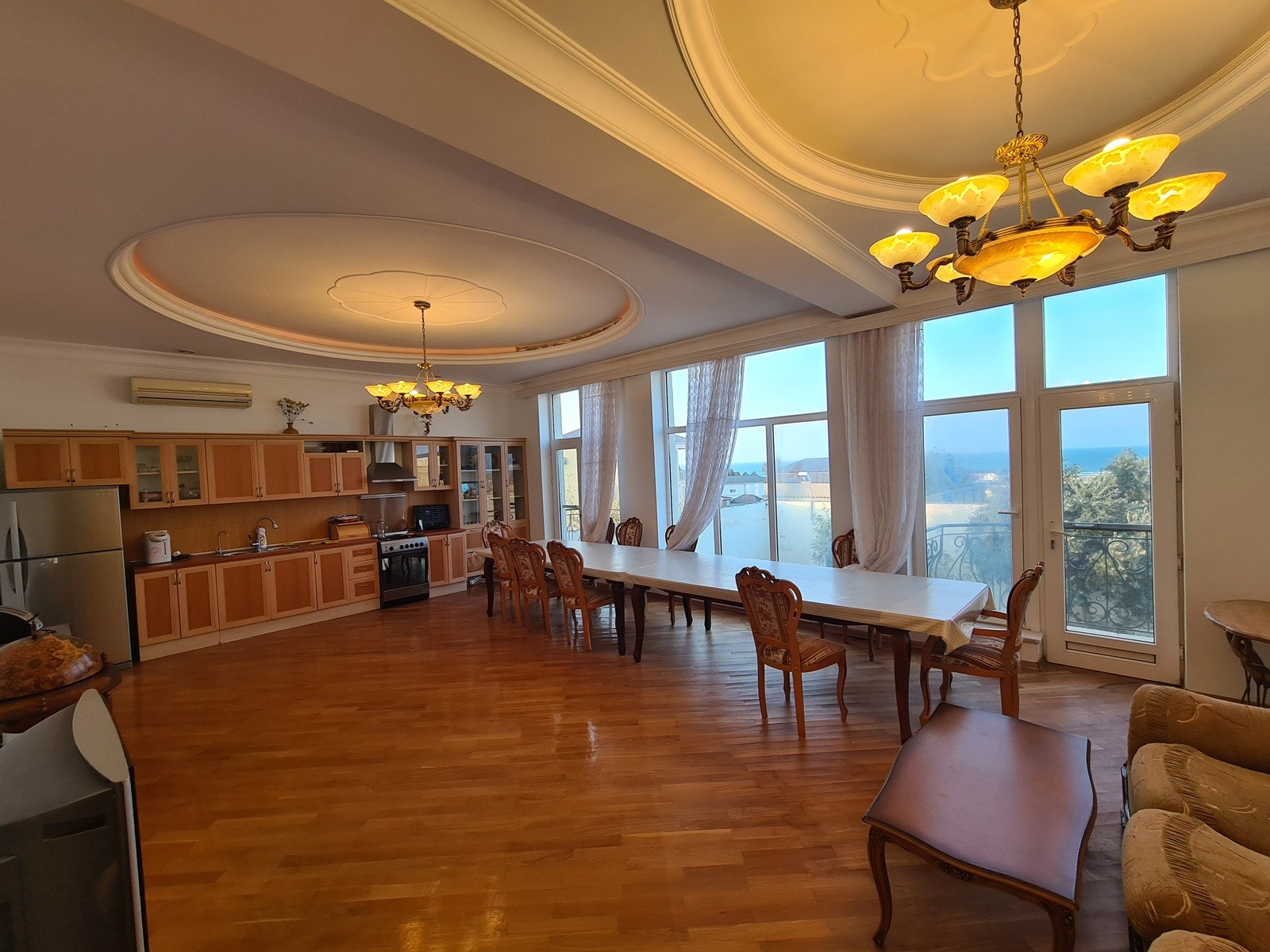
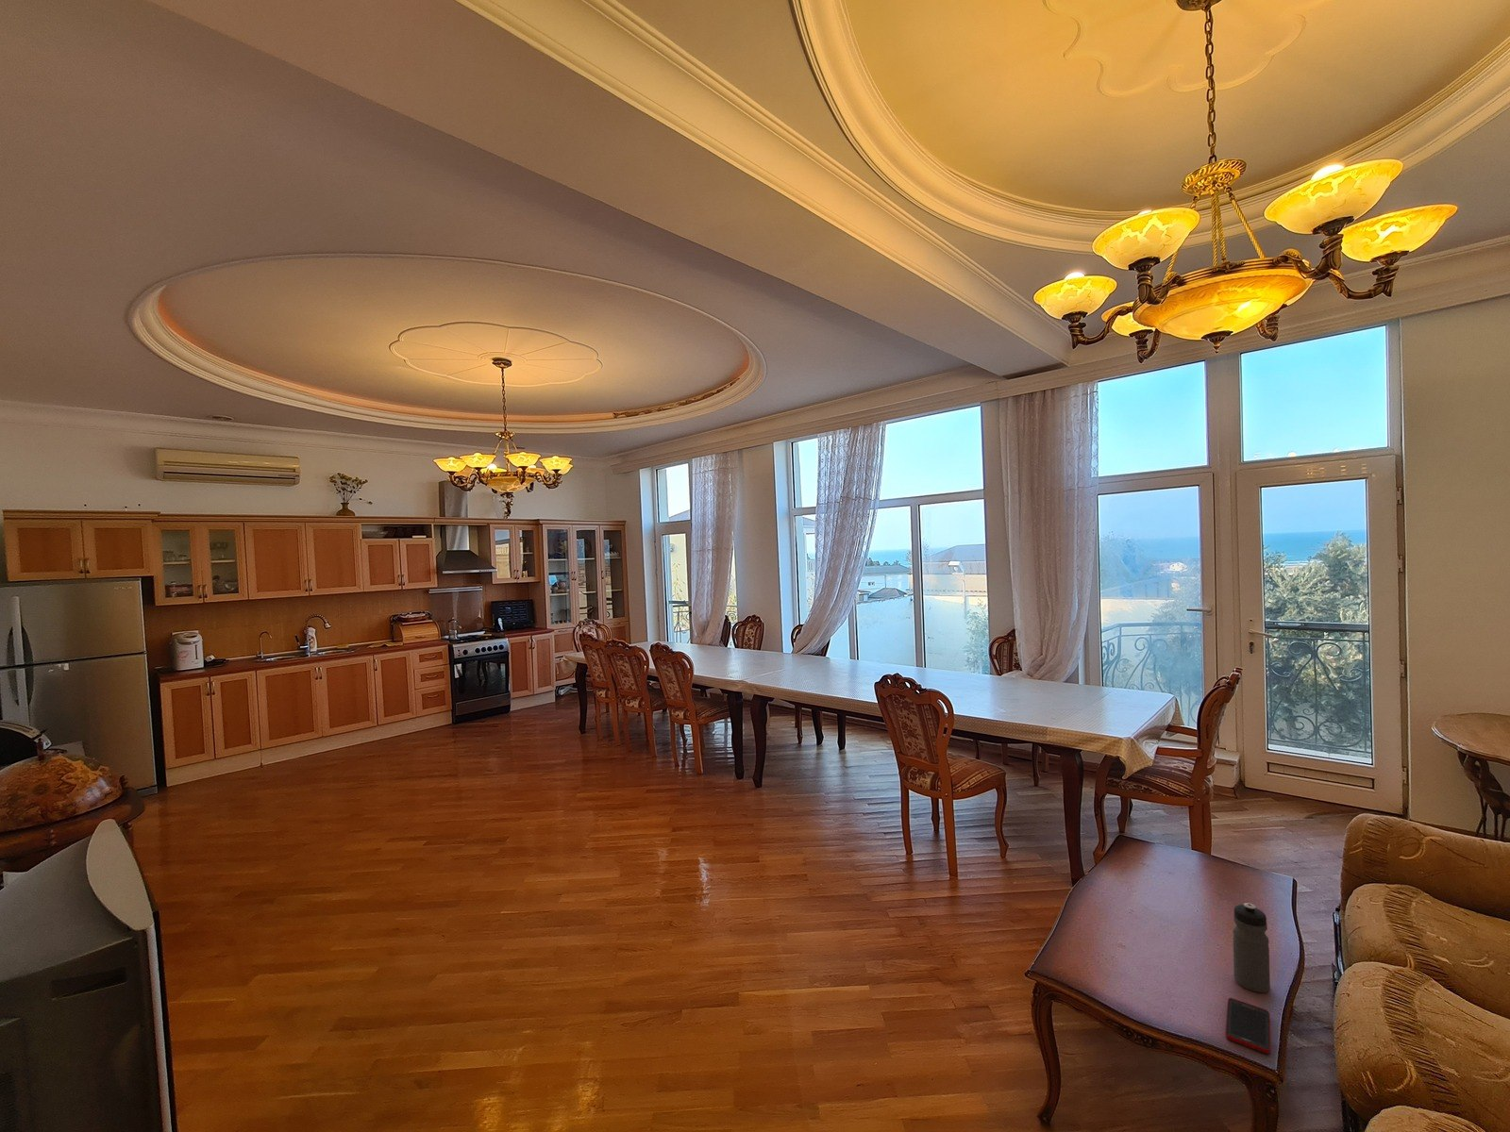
+ water bottle [1232,901,1271,993]
+ cell phone [1225,998,1271,1055]
